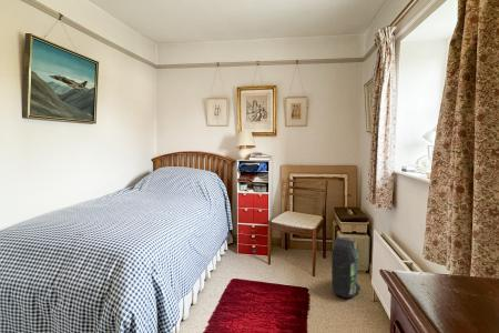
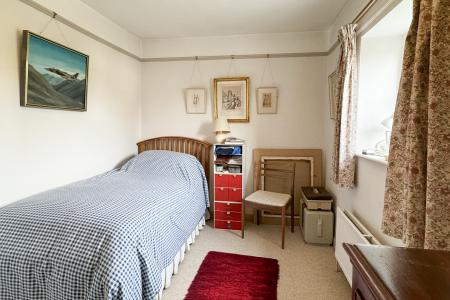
- backpack [330,236,361,299]
